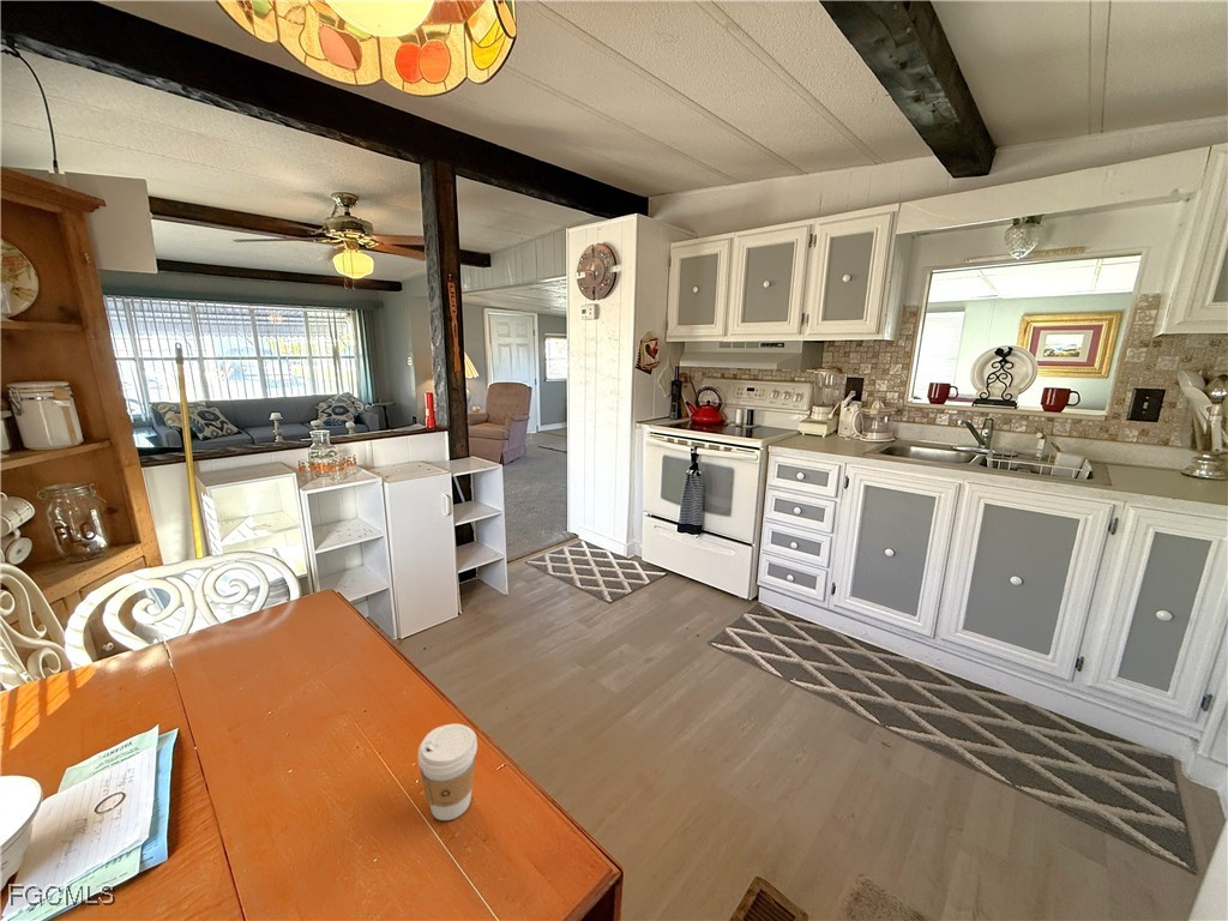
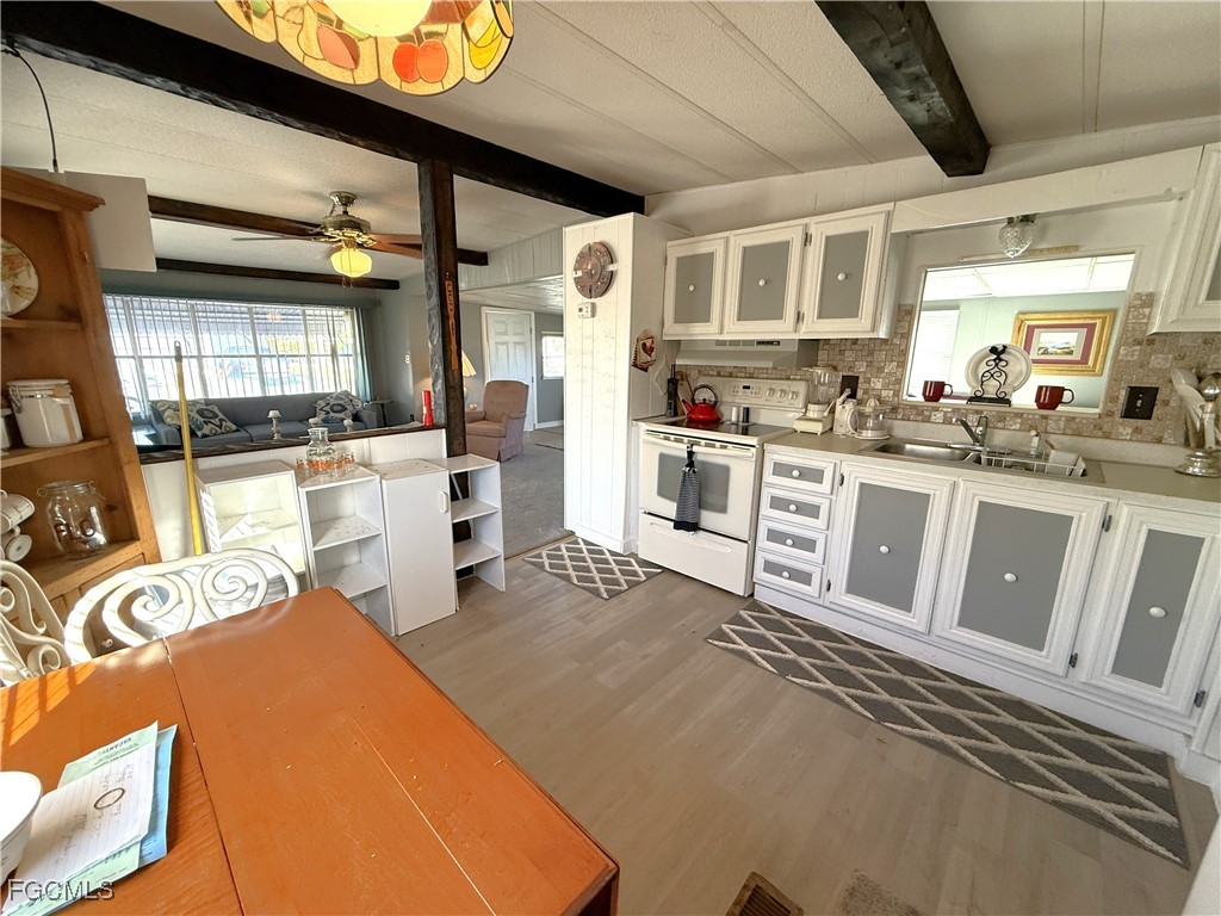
- coffee cup [417,723,478,821]
